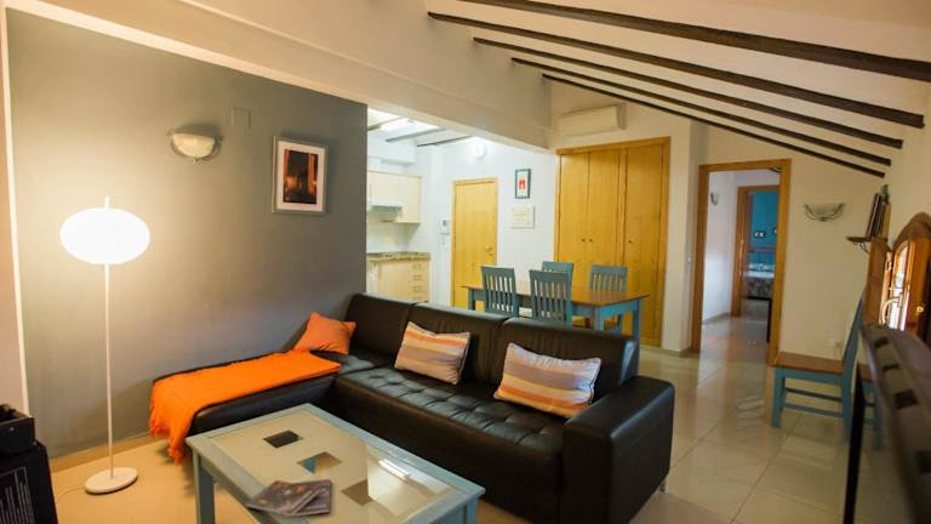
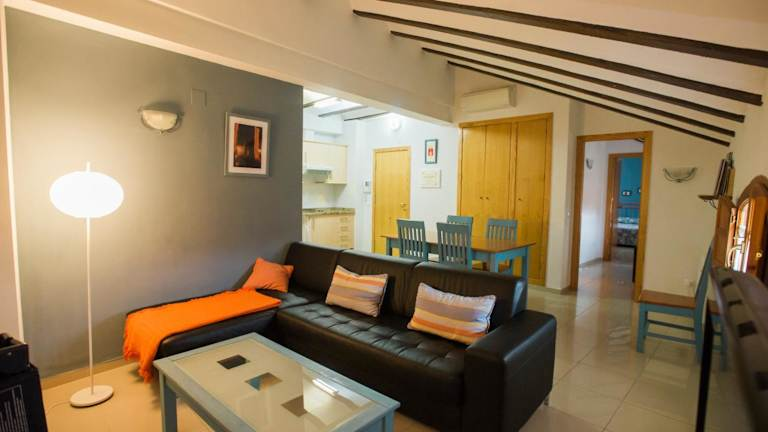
- booklet [244,478,332,519]
